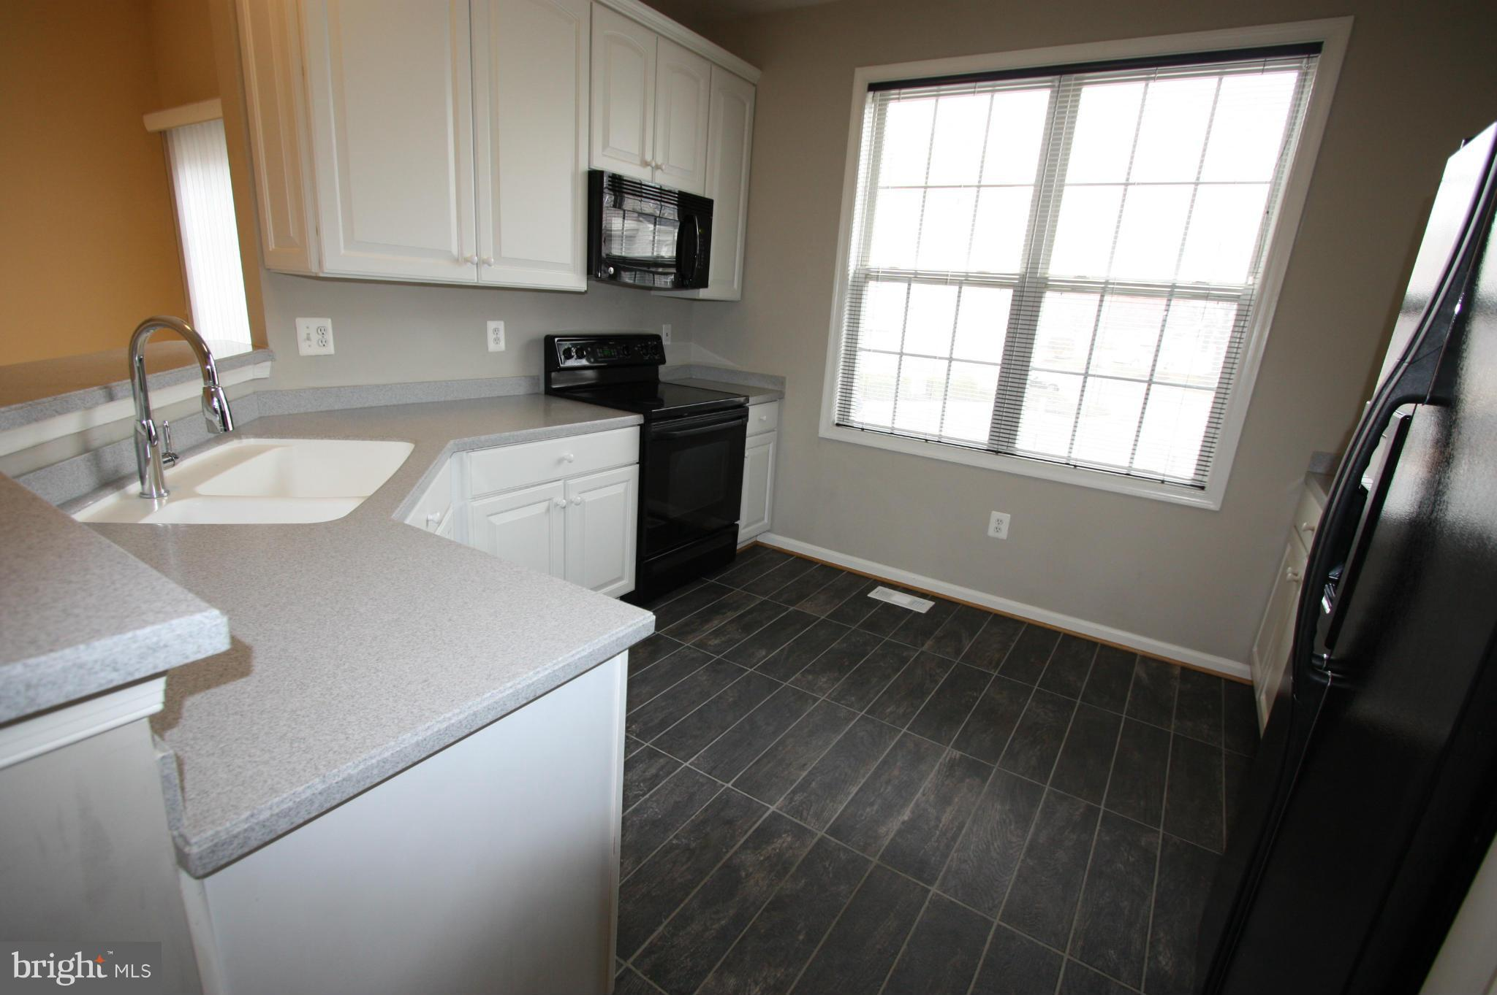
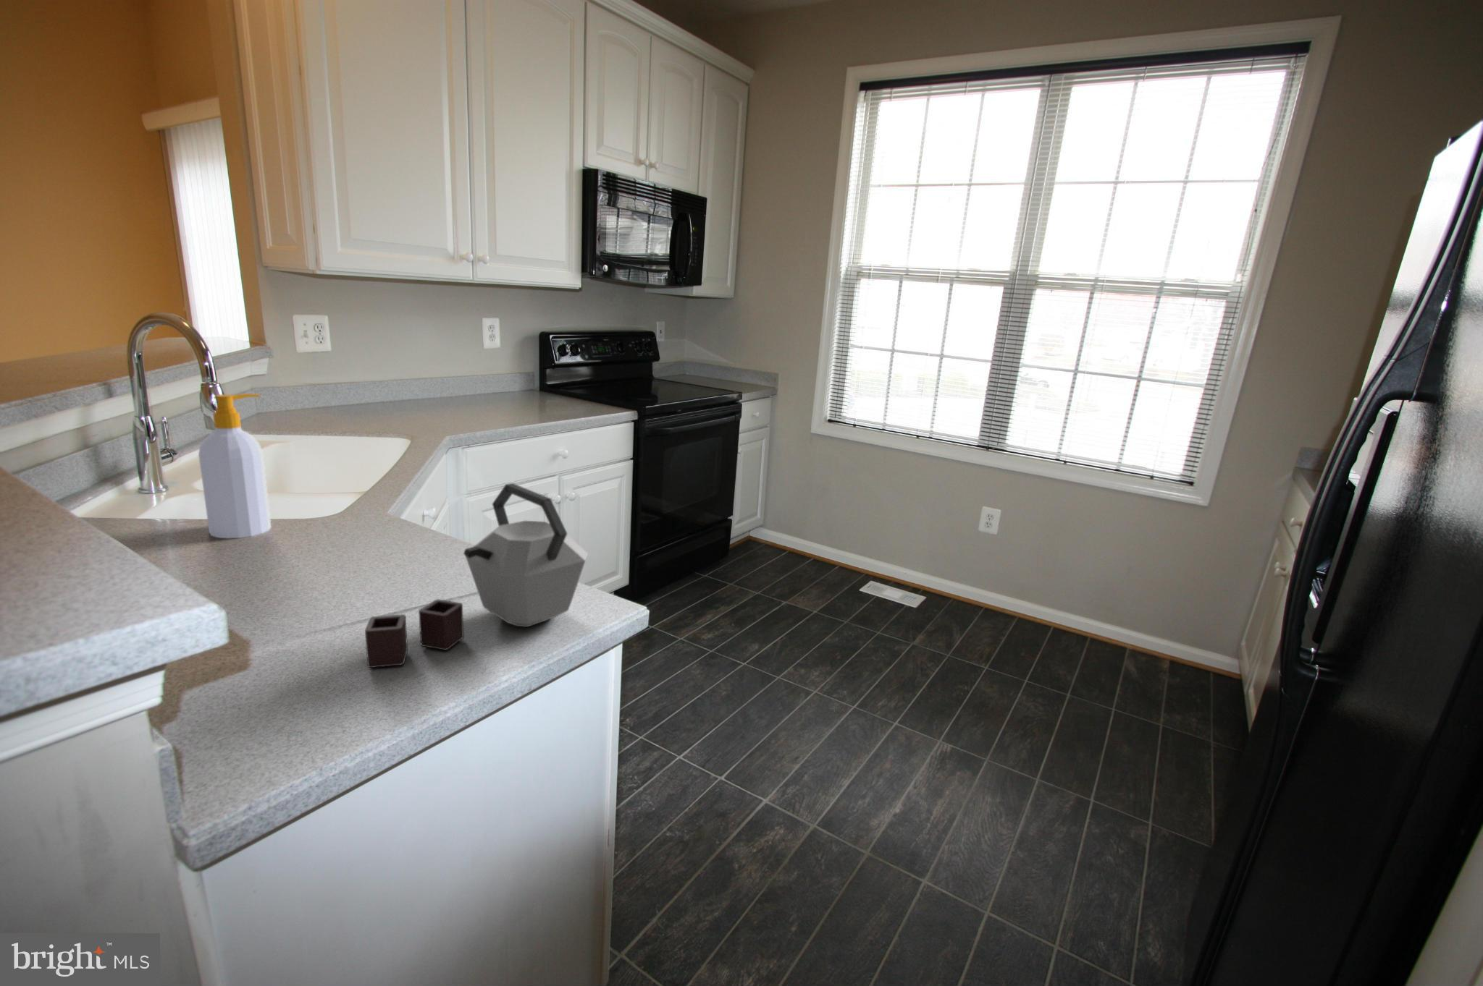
+ soap bottle [198,393,272,539]
+ kettle [364,482,589,668]
